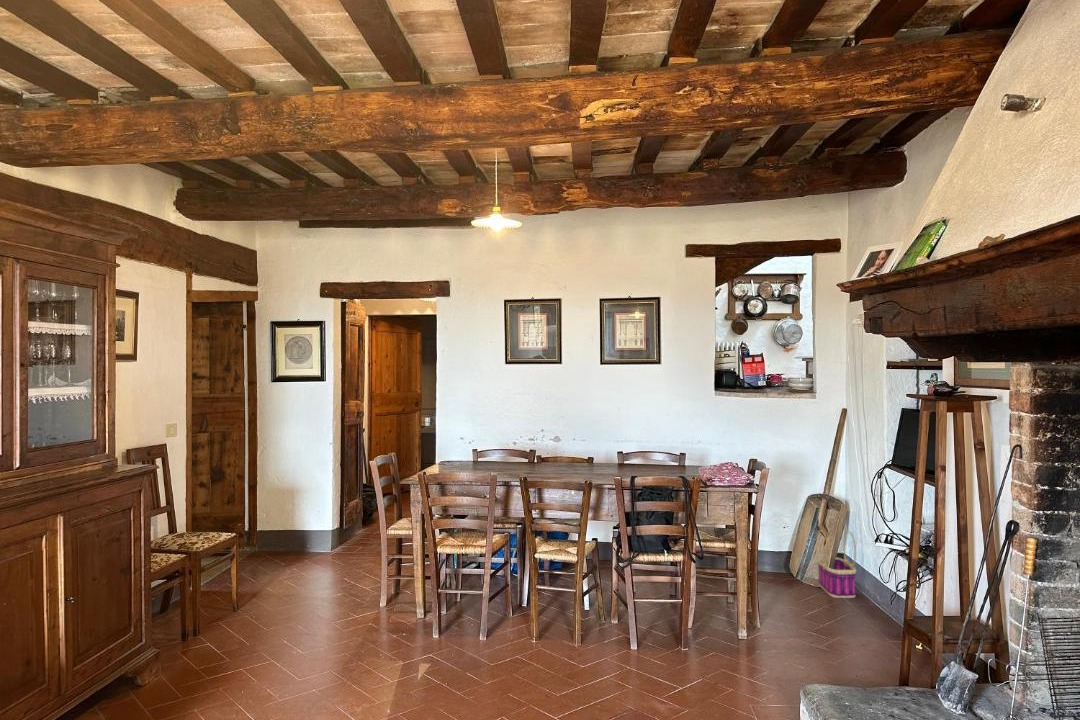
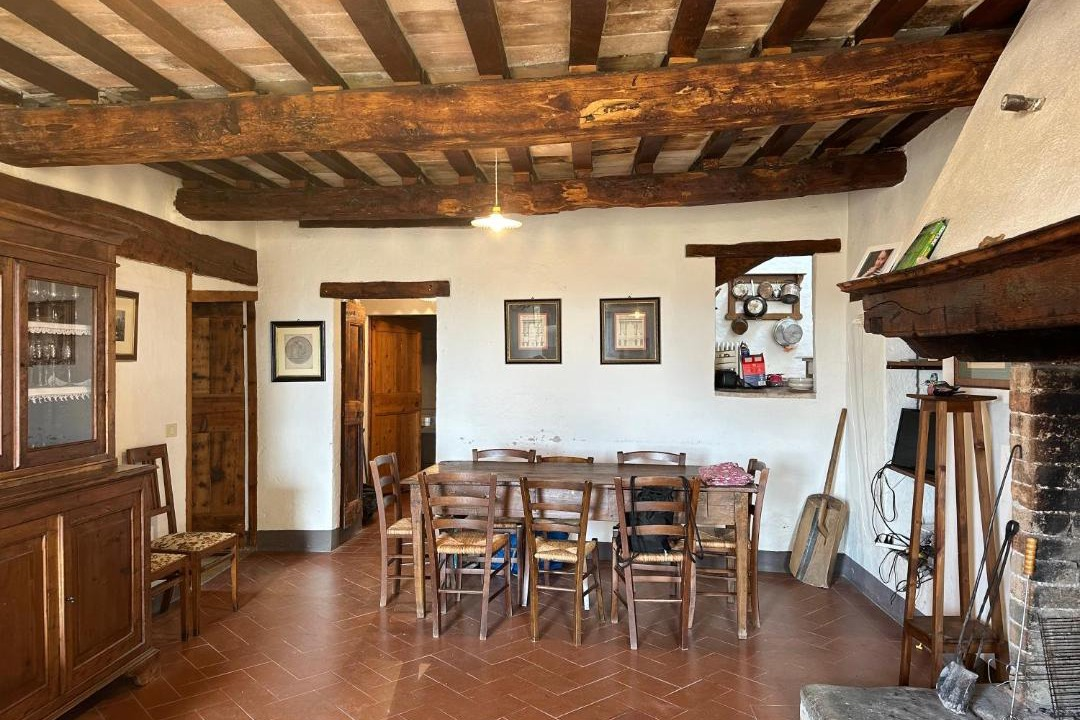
- basket [816,529,857,599]
